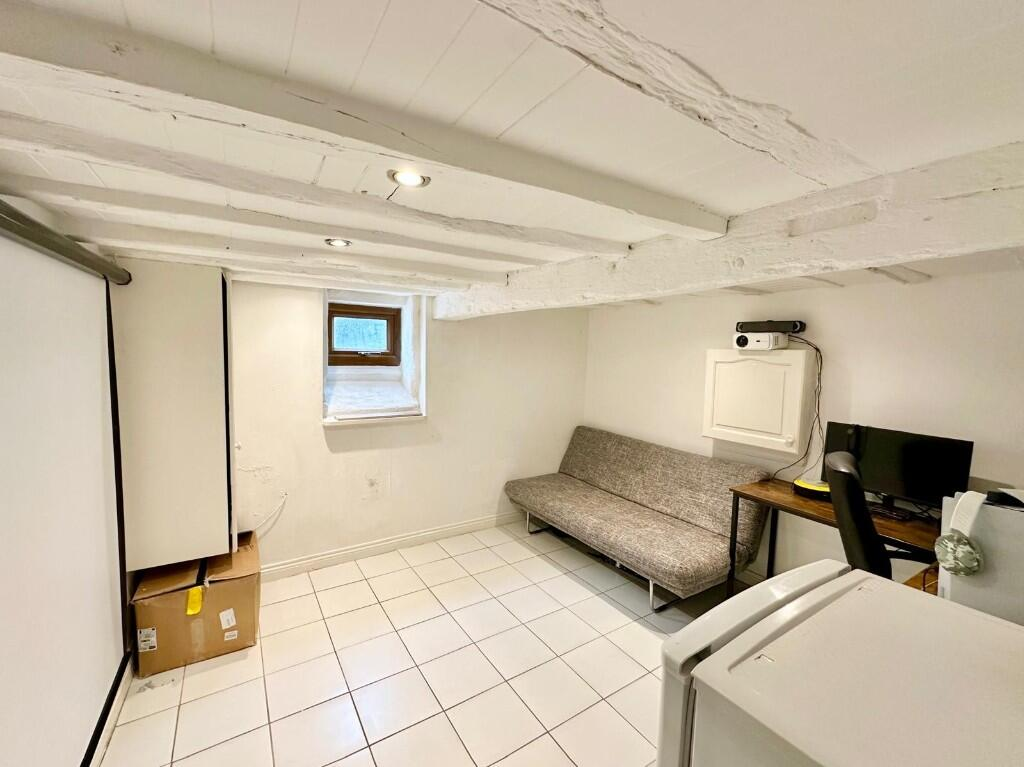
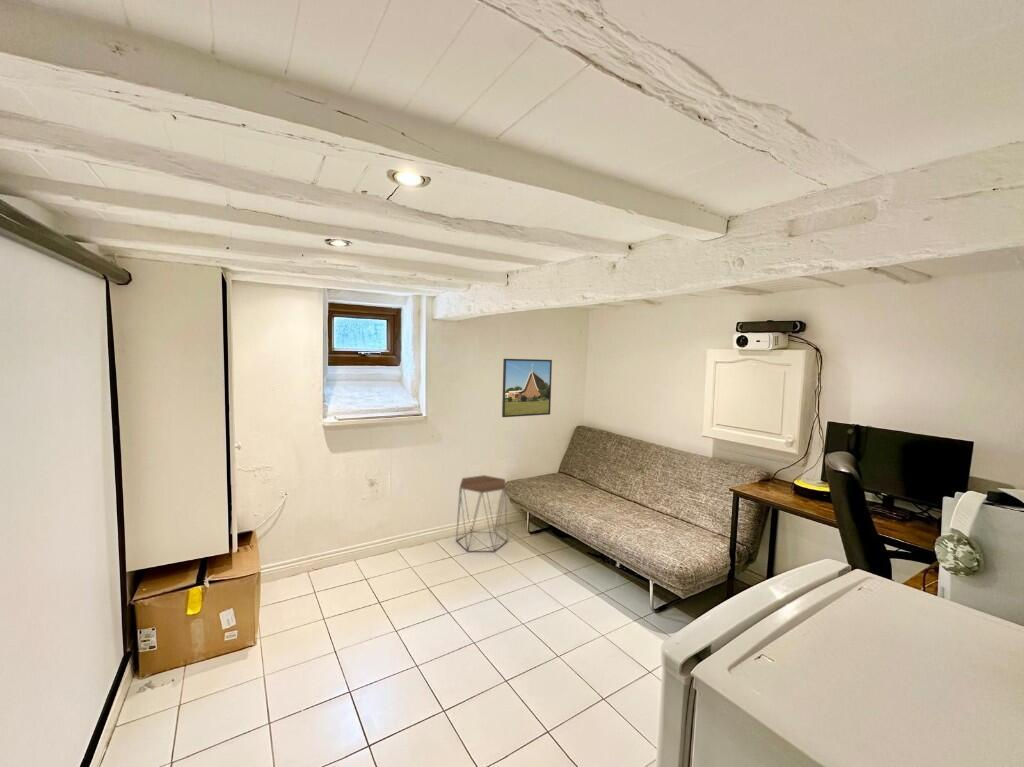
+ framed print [501,358,553,418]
+ side table [455,474,508,553]
